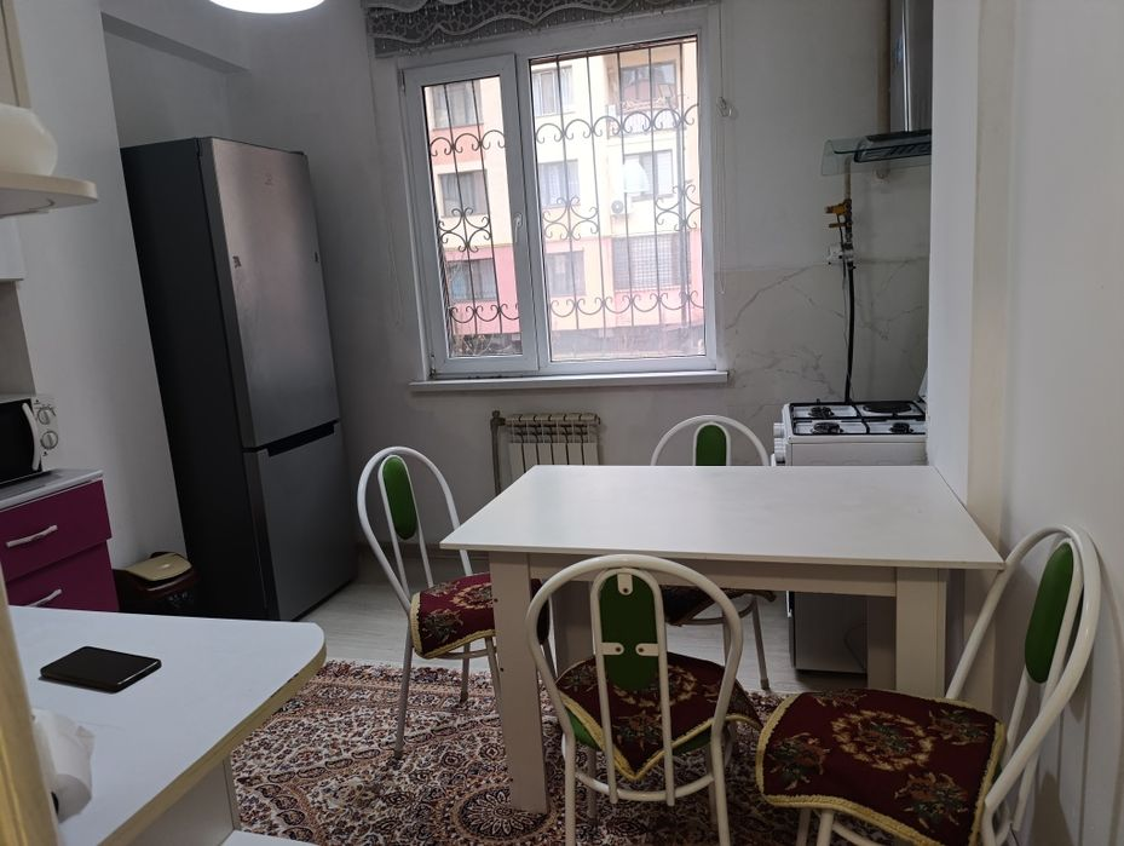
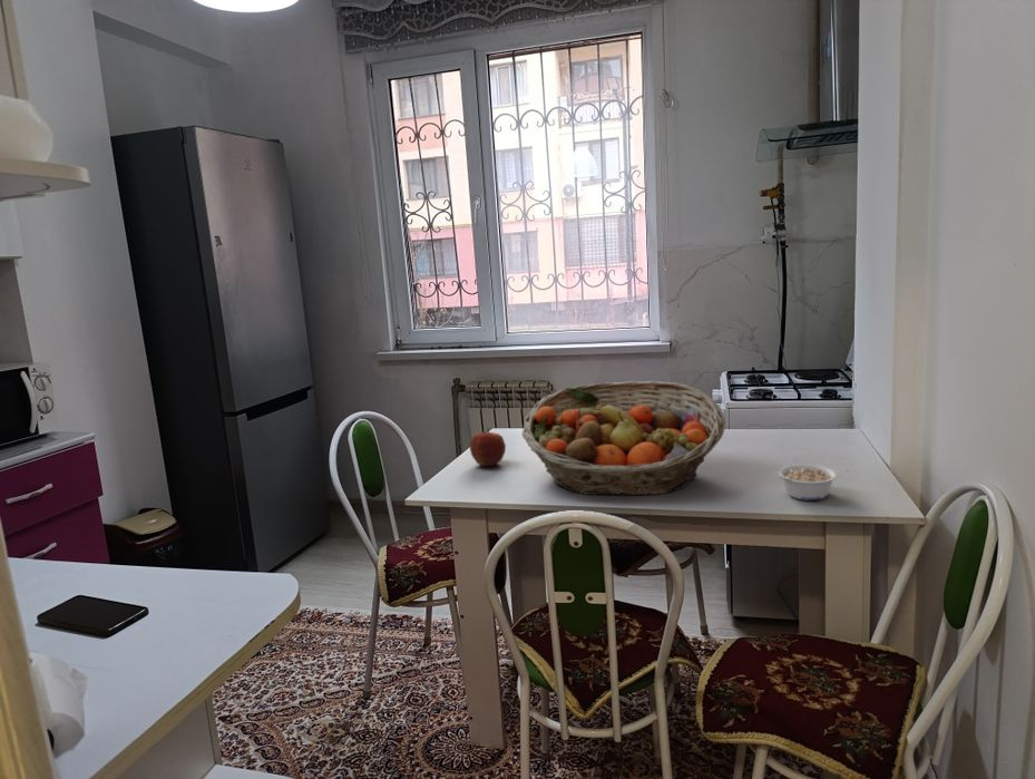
+ fruit basket [521,380,726,496]
+ legume [777,462,839,502]
+ apple [469,428,507,468]
